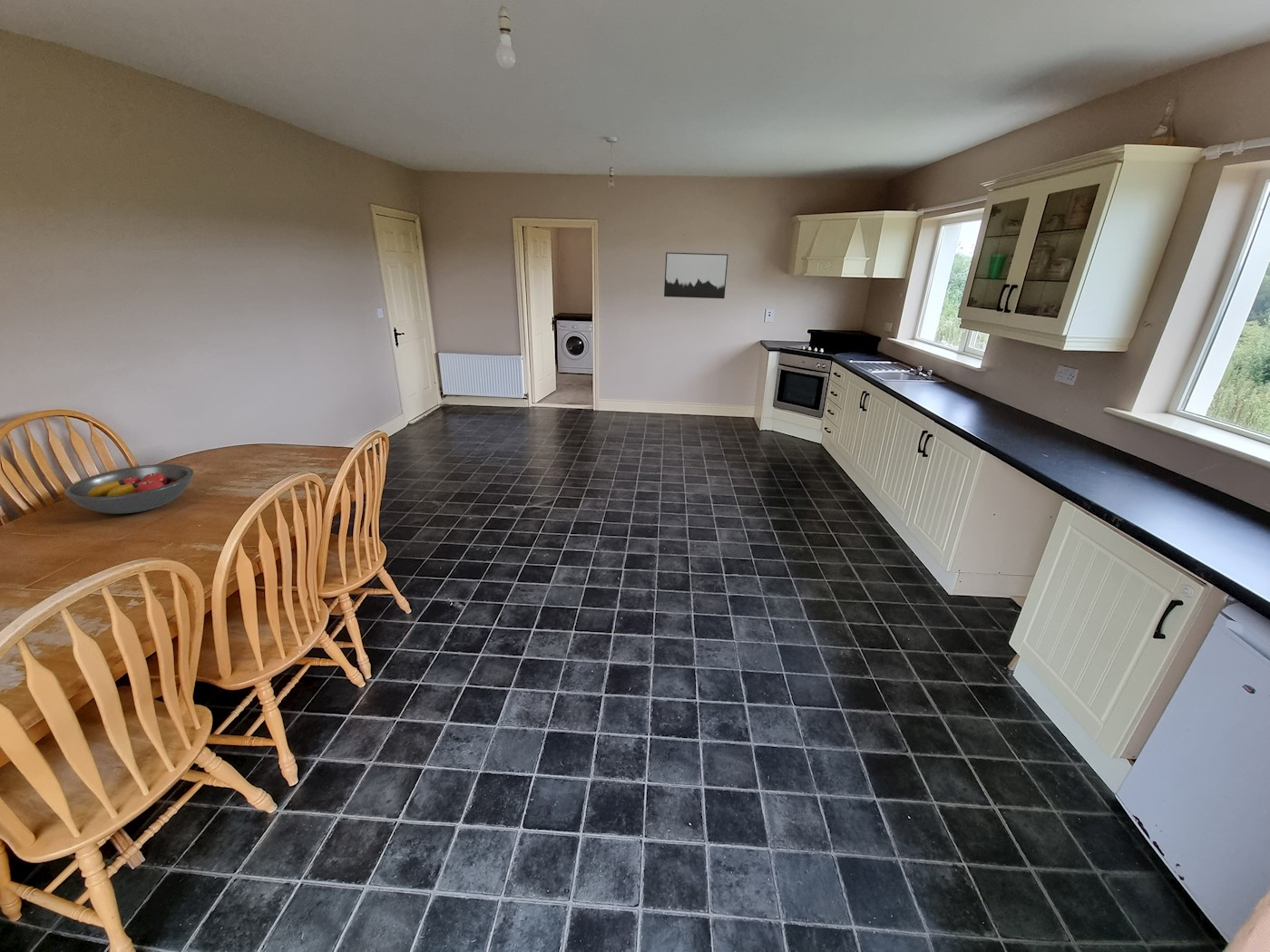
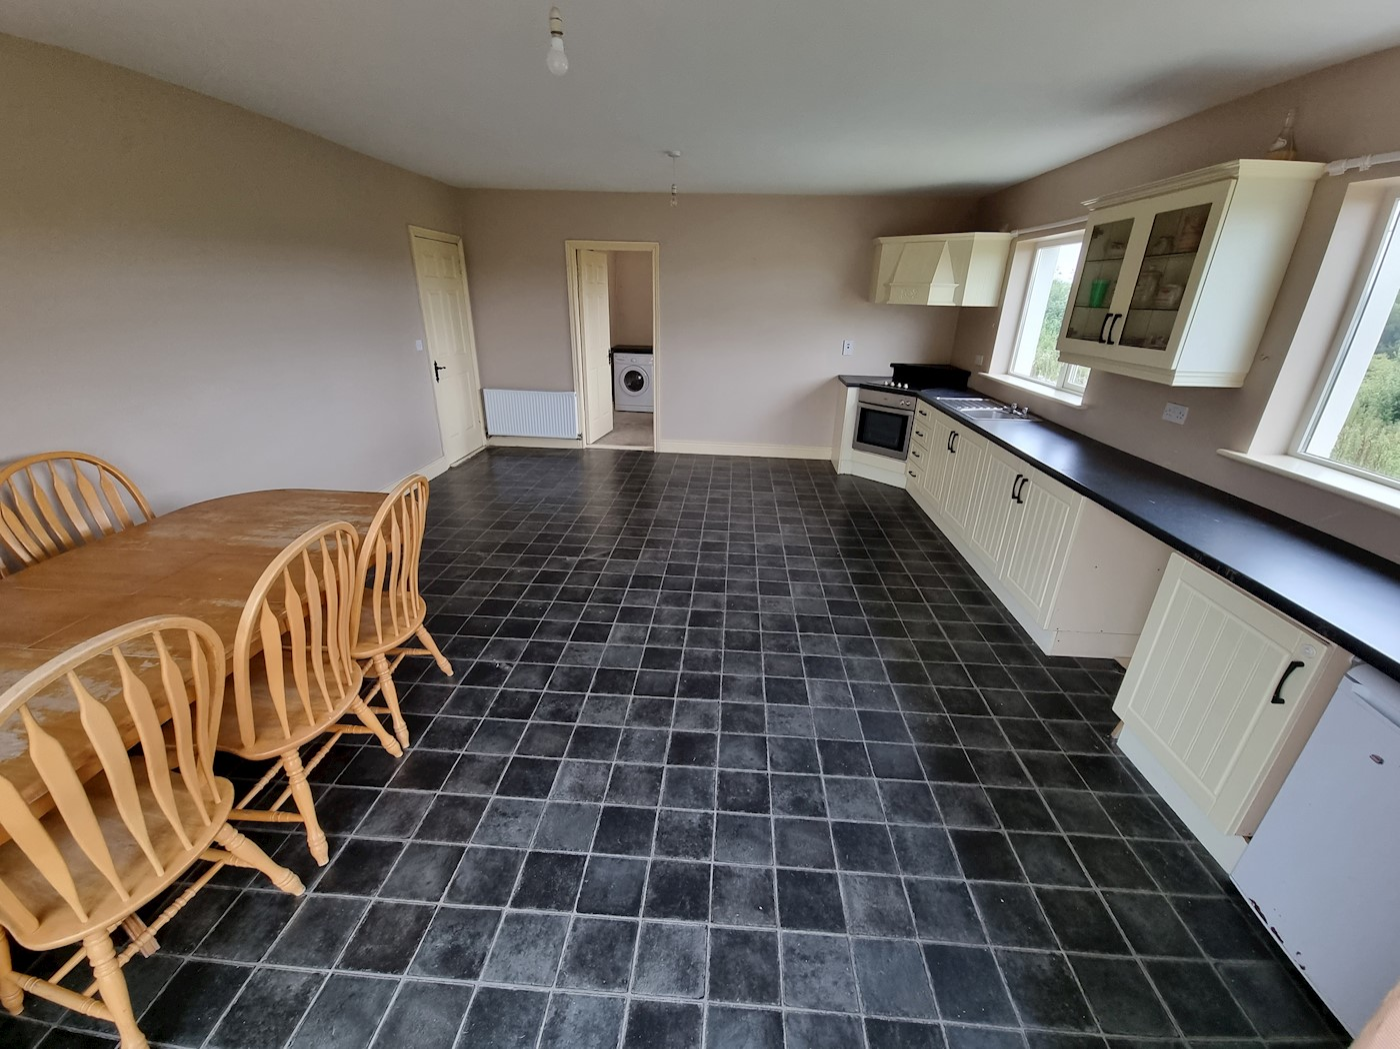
- fruit bowl [64,463,194,515]
- wall art [663,251,729,299]
